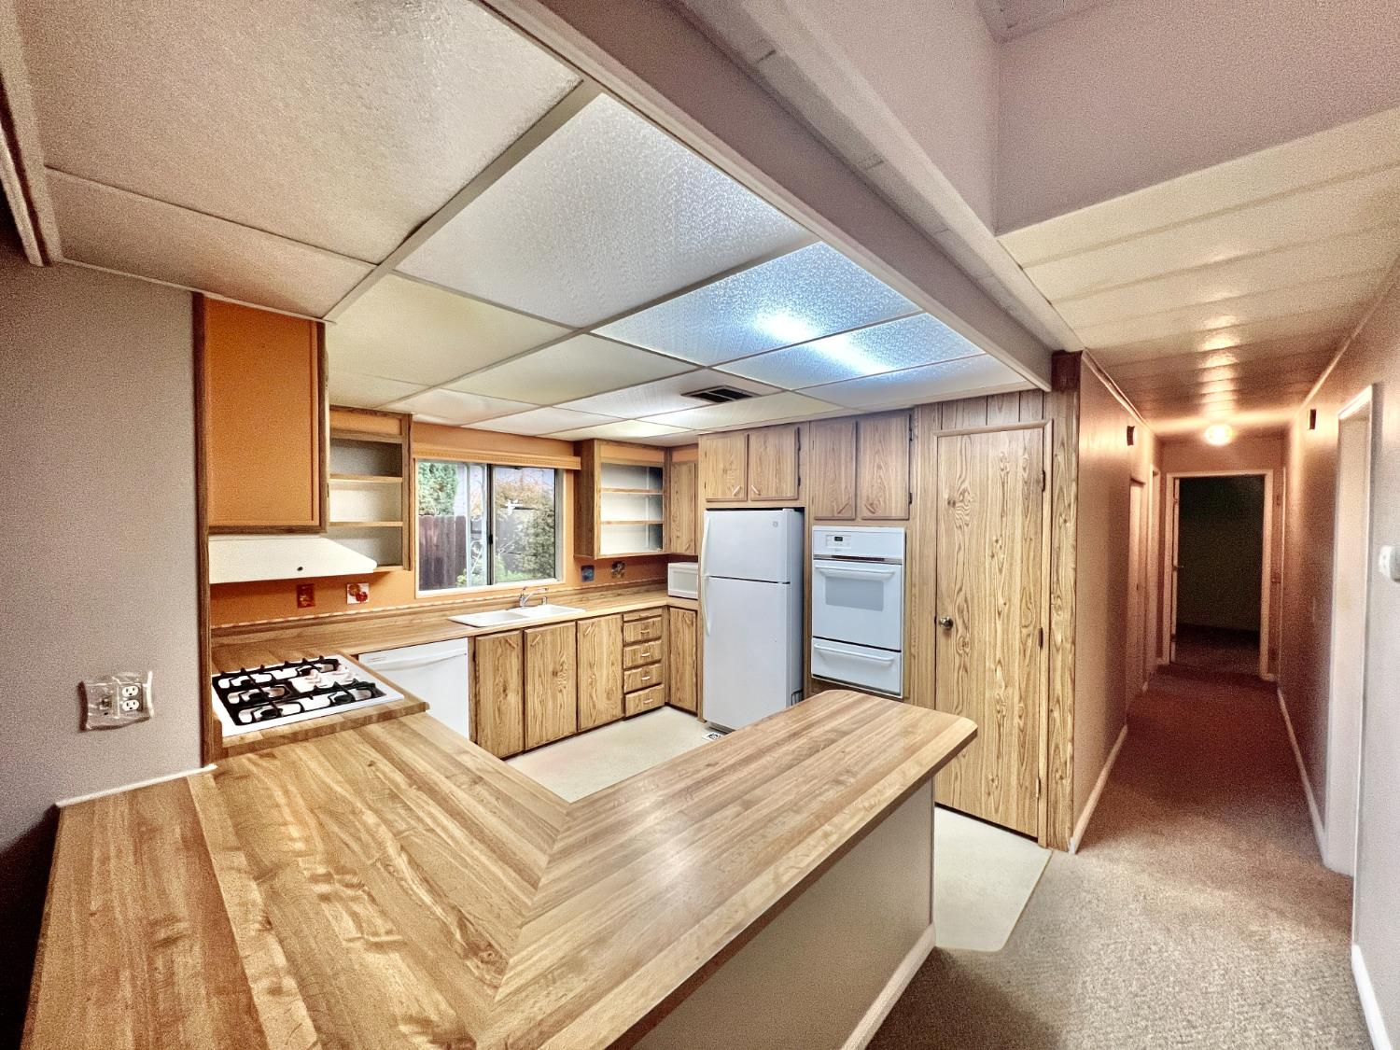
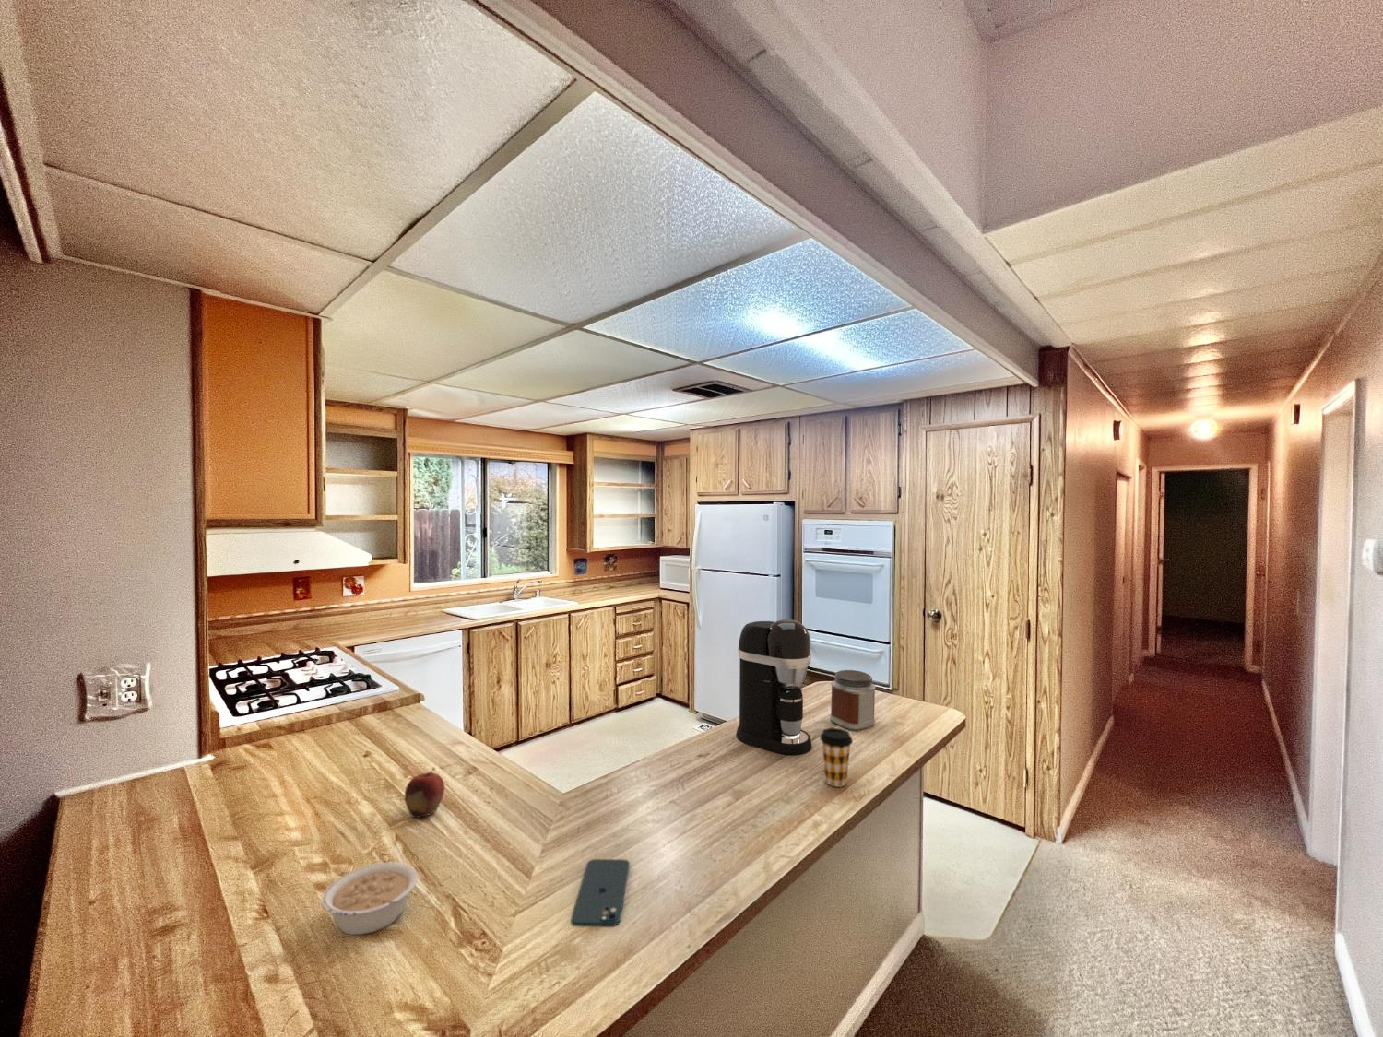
+ coffee cup [819,728,854,789]
+ fruit [404,767,445,818]
+ jar [829,669,877,731]
+ smartphone [571,858,631,926]
+ legume [321,861,418,936]
+ coffee maker [735,619,812,755]
